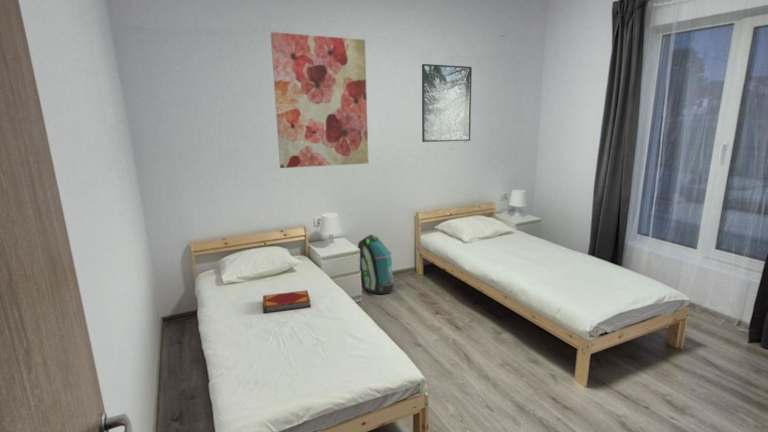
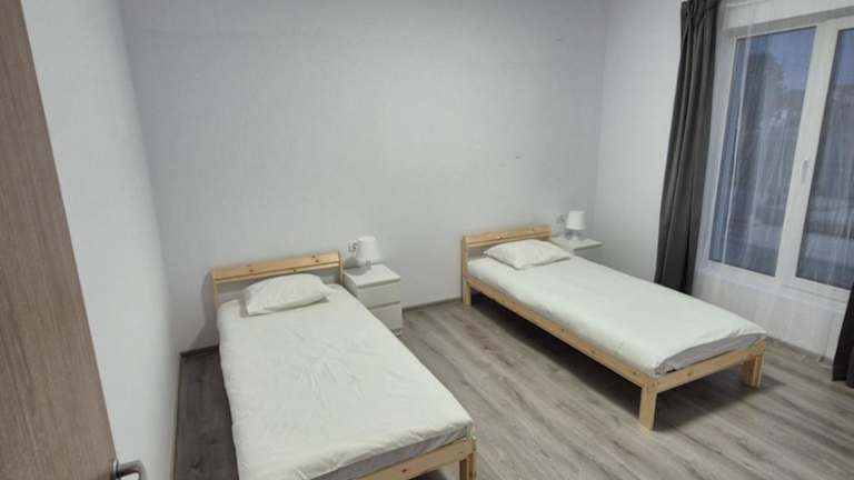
- backpack [357,233,395,295]
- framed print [421,63,473,143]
- wall art [270,31,370,169]
- hardback book [262,289,312,314]
